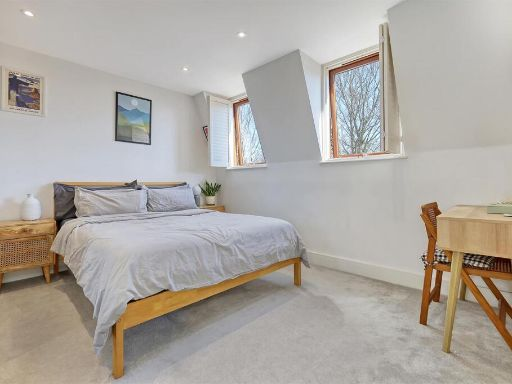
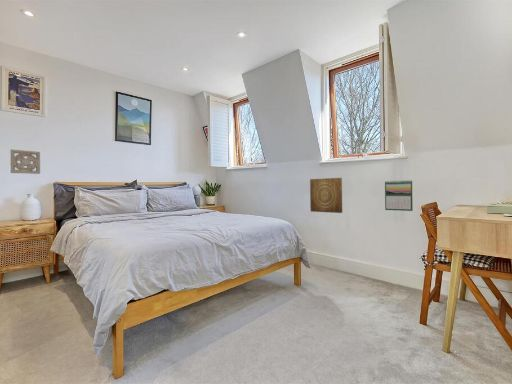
+ wall ornament [10,148,41,175]
+ calendar [384,179,414,212]
+ wall art [309,177,343,214]
